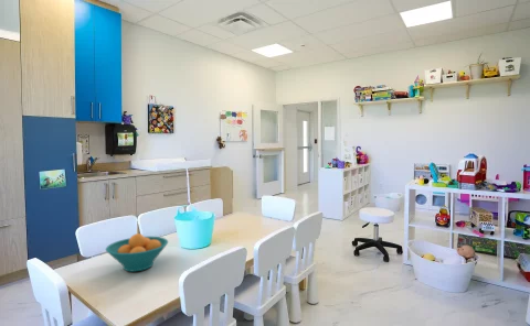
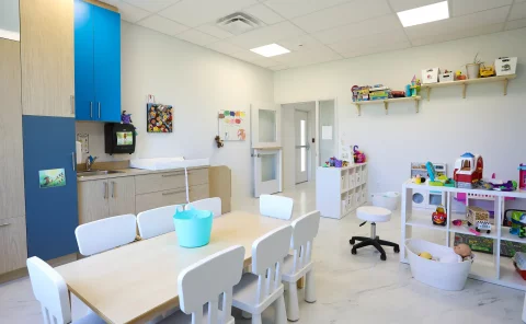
- fruit bowl [105,232,169,273]
